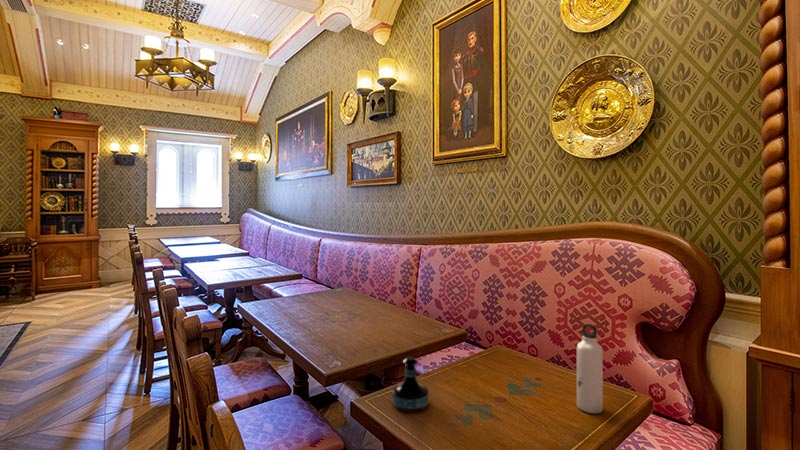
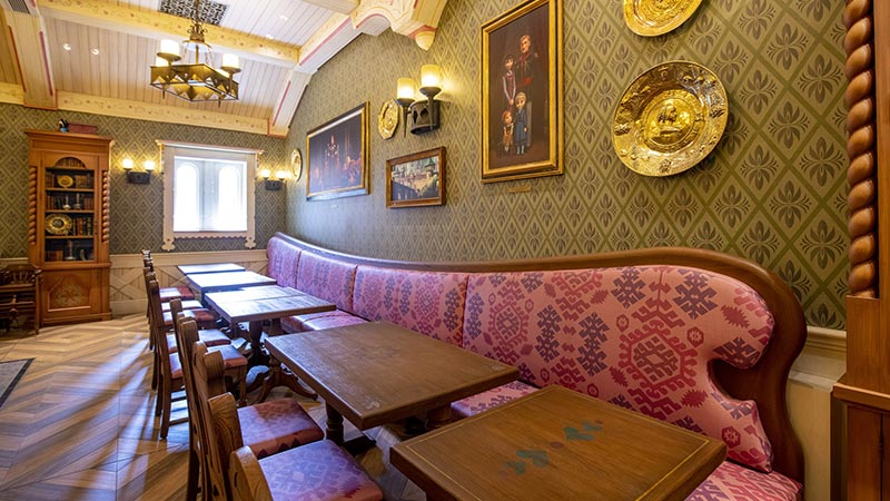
- tequila bottle [391,356,430,413]
- water bottle [576,323,604,414]
